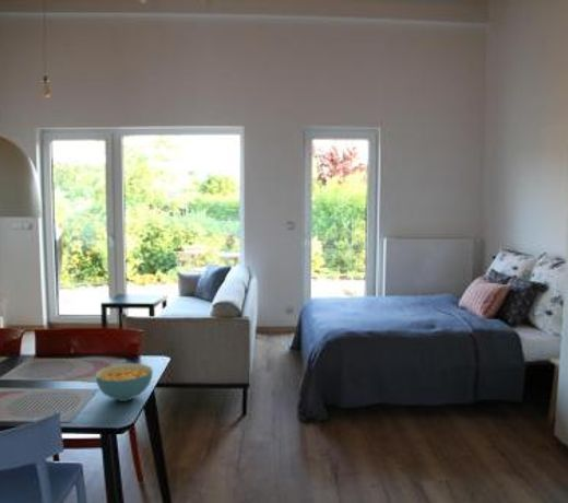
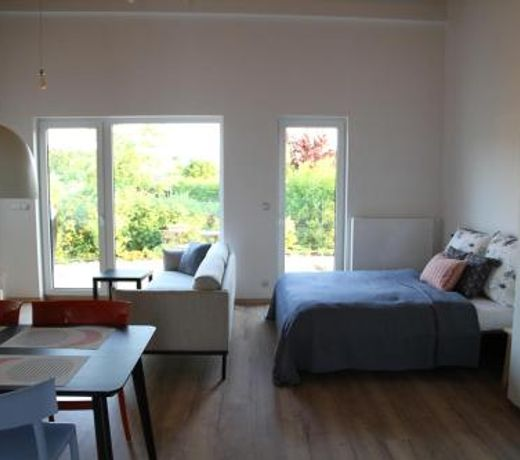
- cereal bowl [95,363,154,402]
